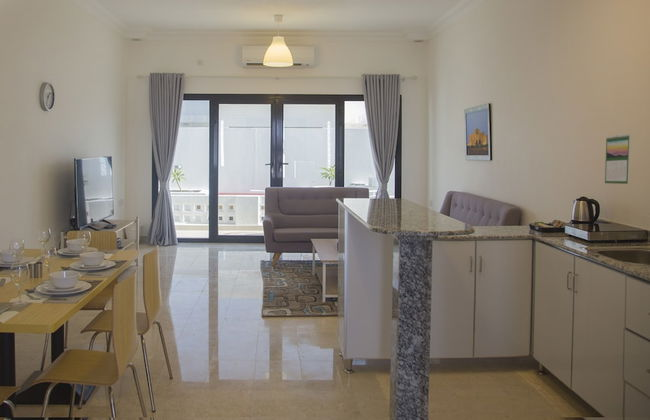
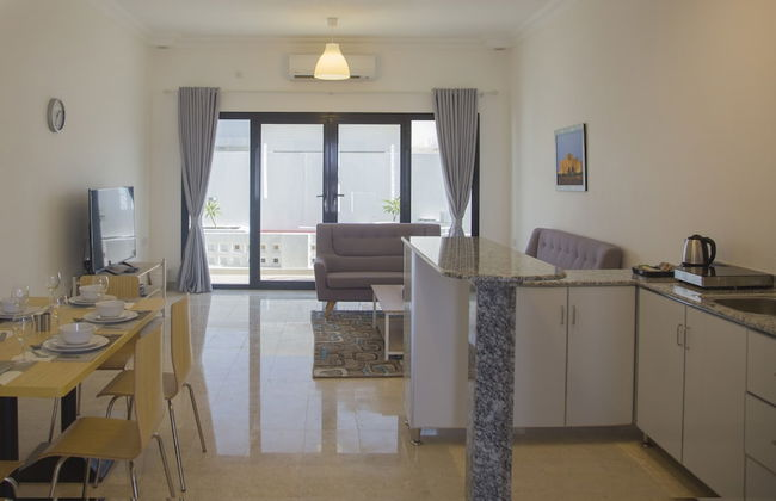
- calendar [604,133,632,185]
